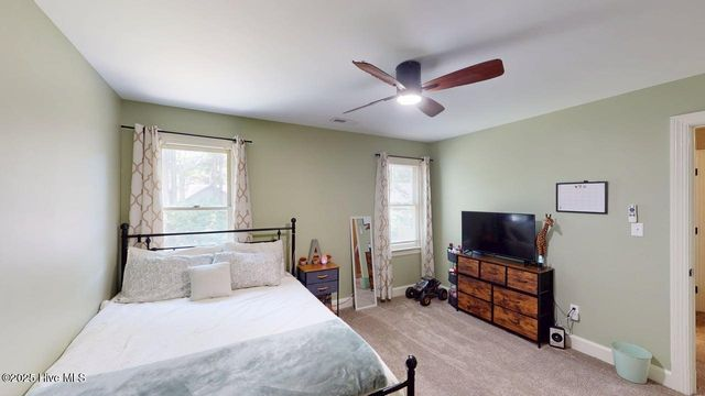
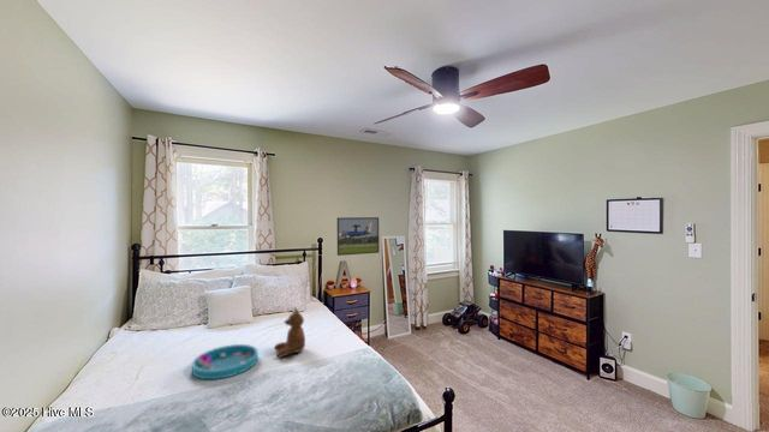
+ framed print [336,216,380,257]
+ storage tray [191,343,260,380]
+ teddy bear [273,306,306,359]
